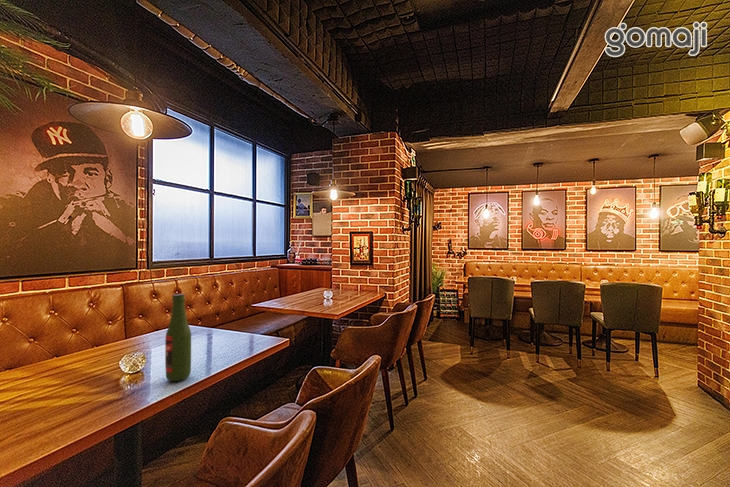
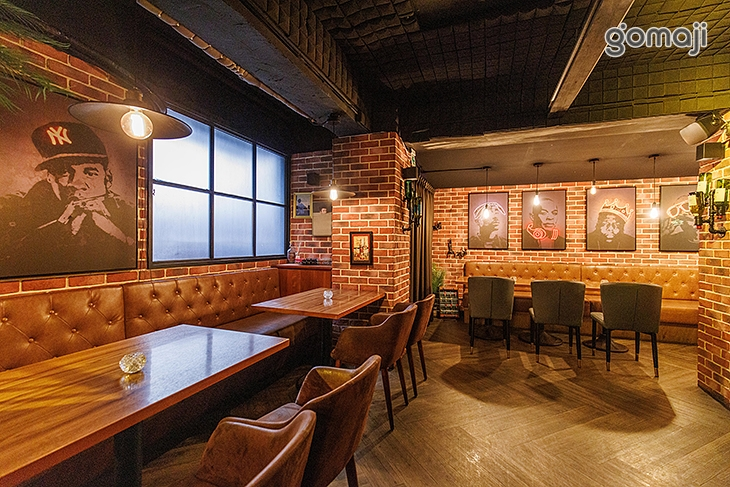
- beer bottle [164,293,192,382]
